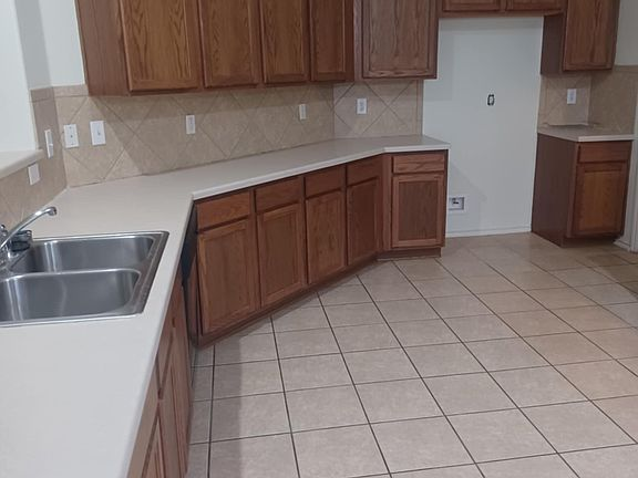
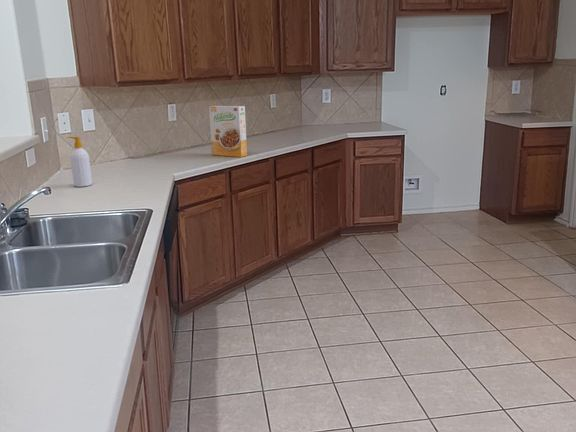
+ cereal box [208,105,248,158]
+ soap bottle [66,136,93,188]
